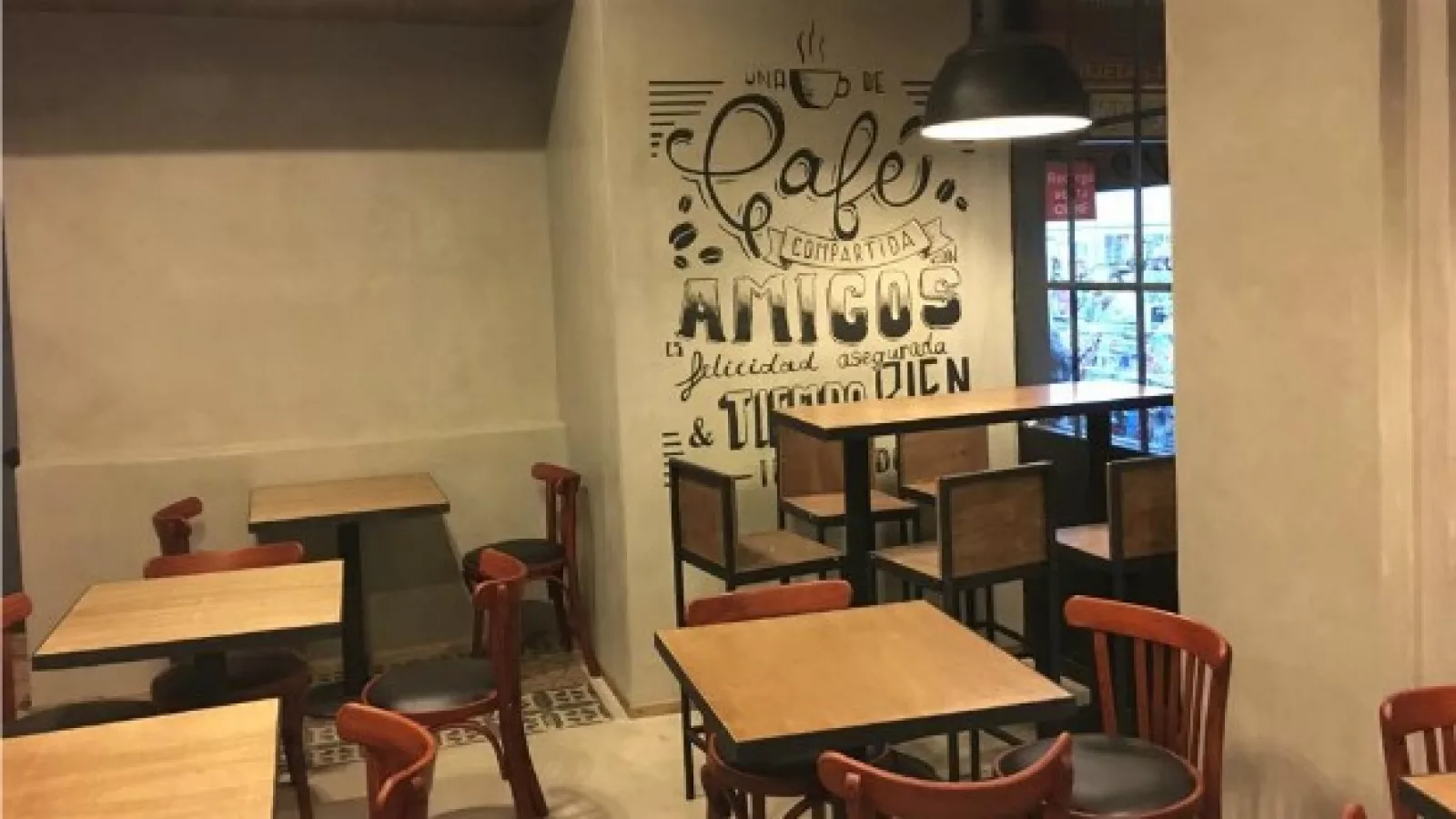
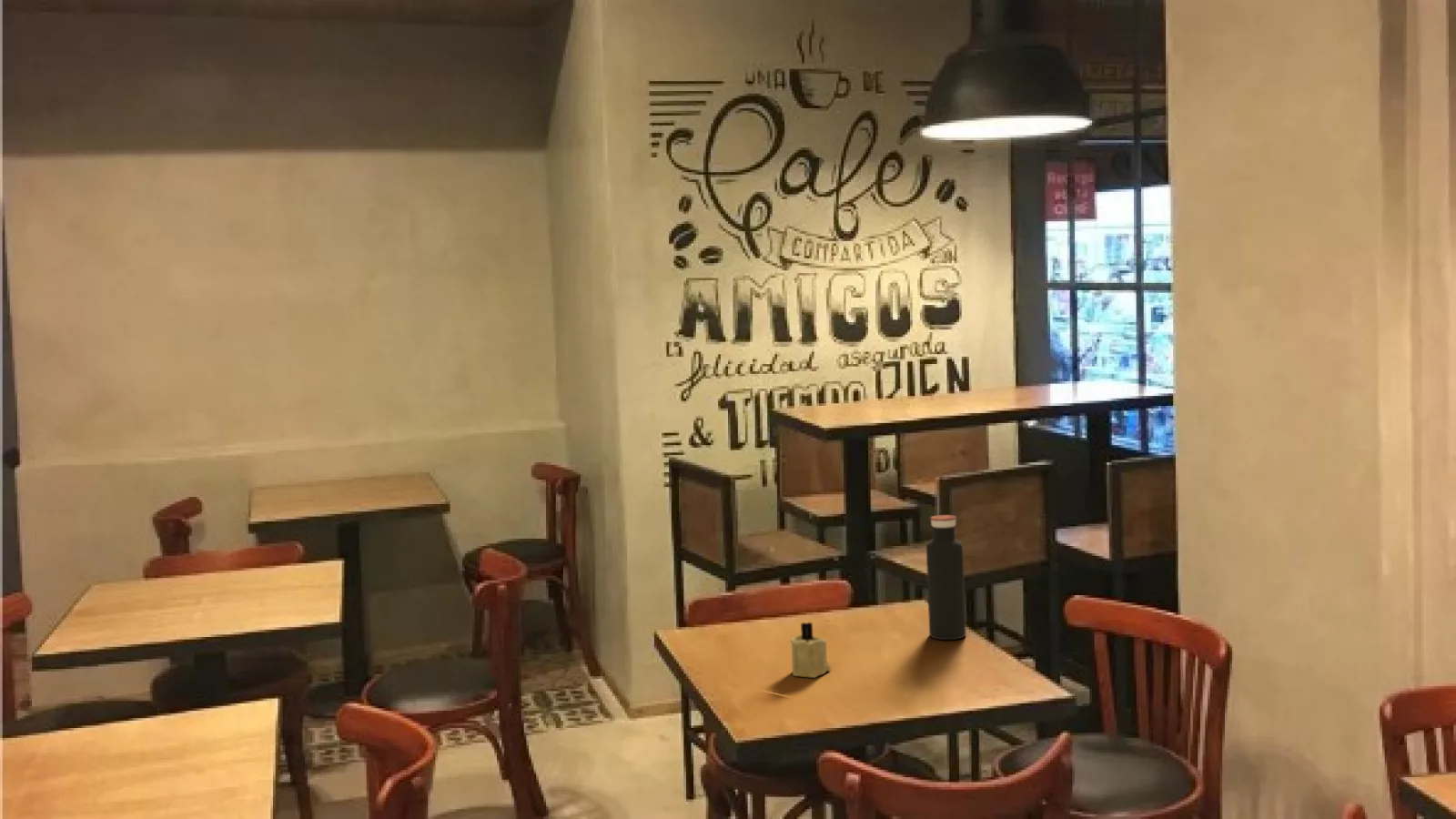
+ candle [789,622,832,679]
+ water bottle [925,514,967,641]
